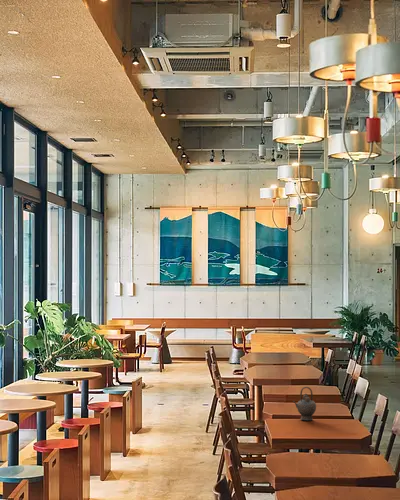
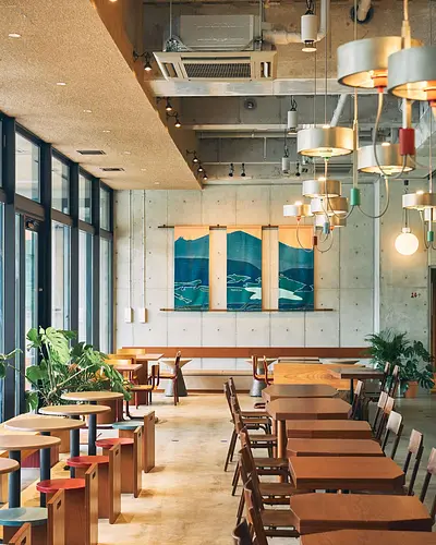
- teapot [292,386,317,421]
